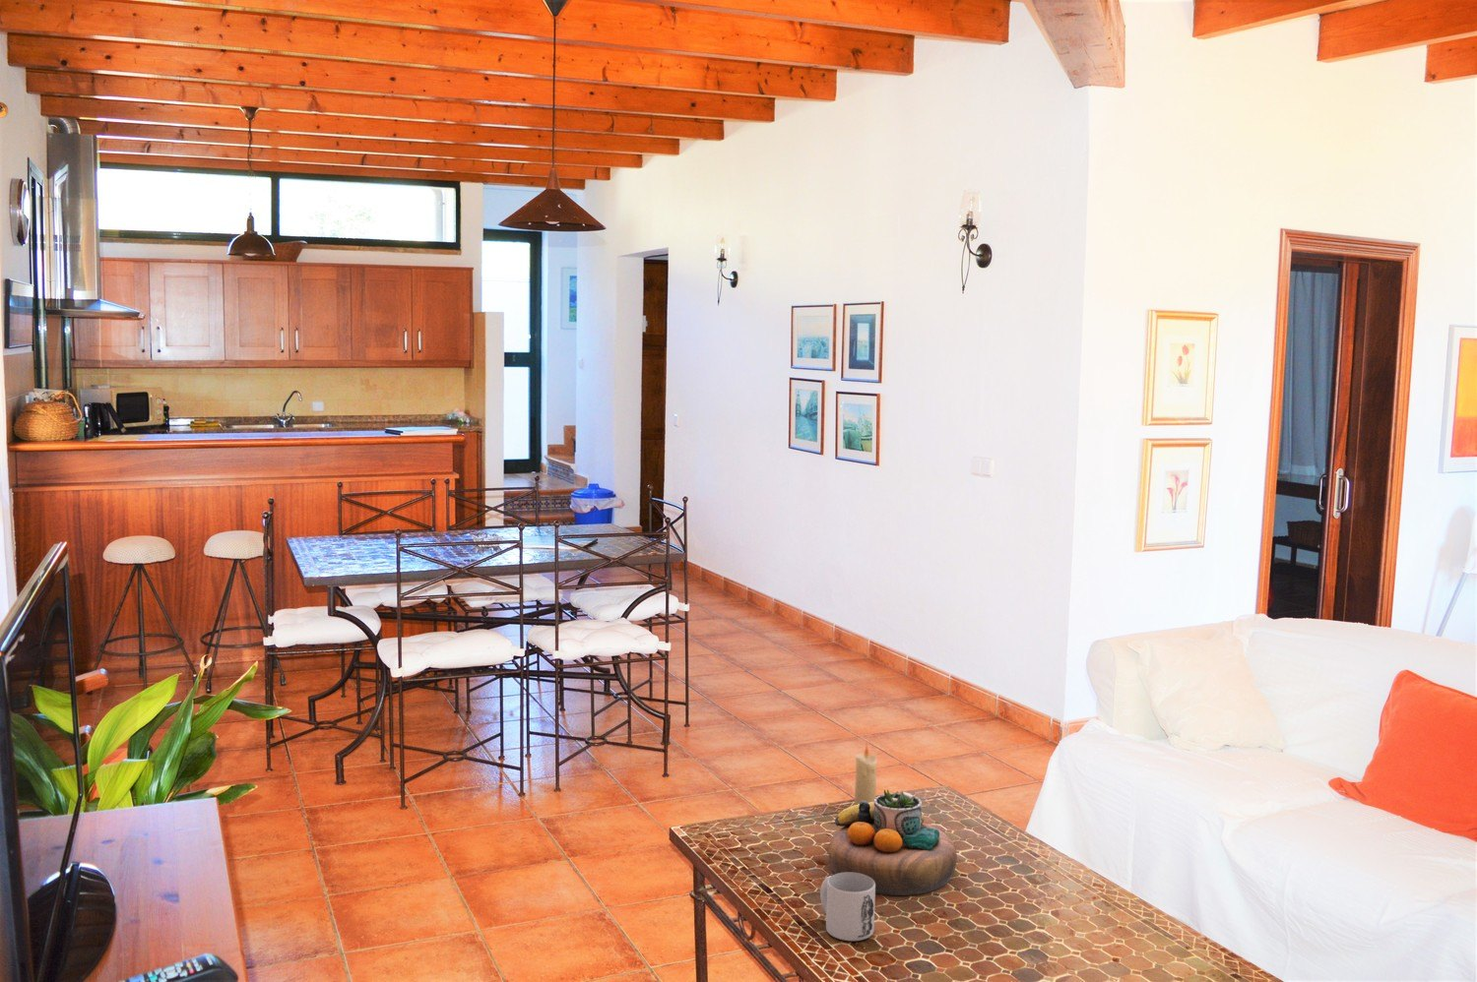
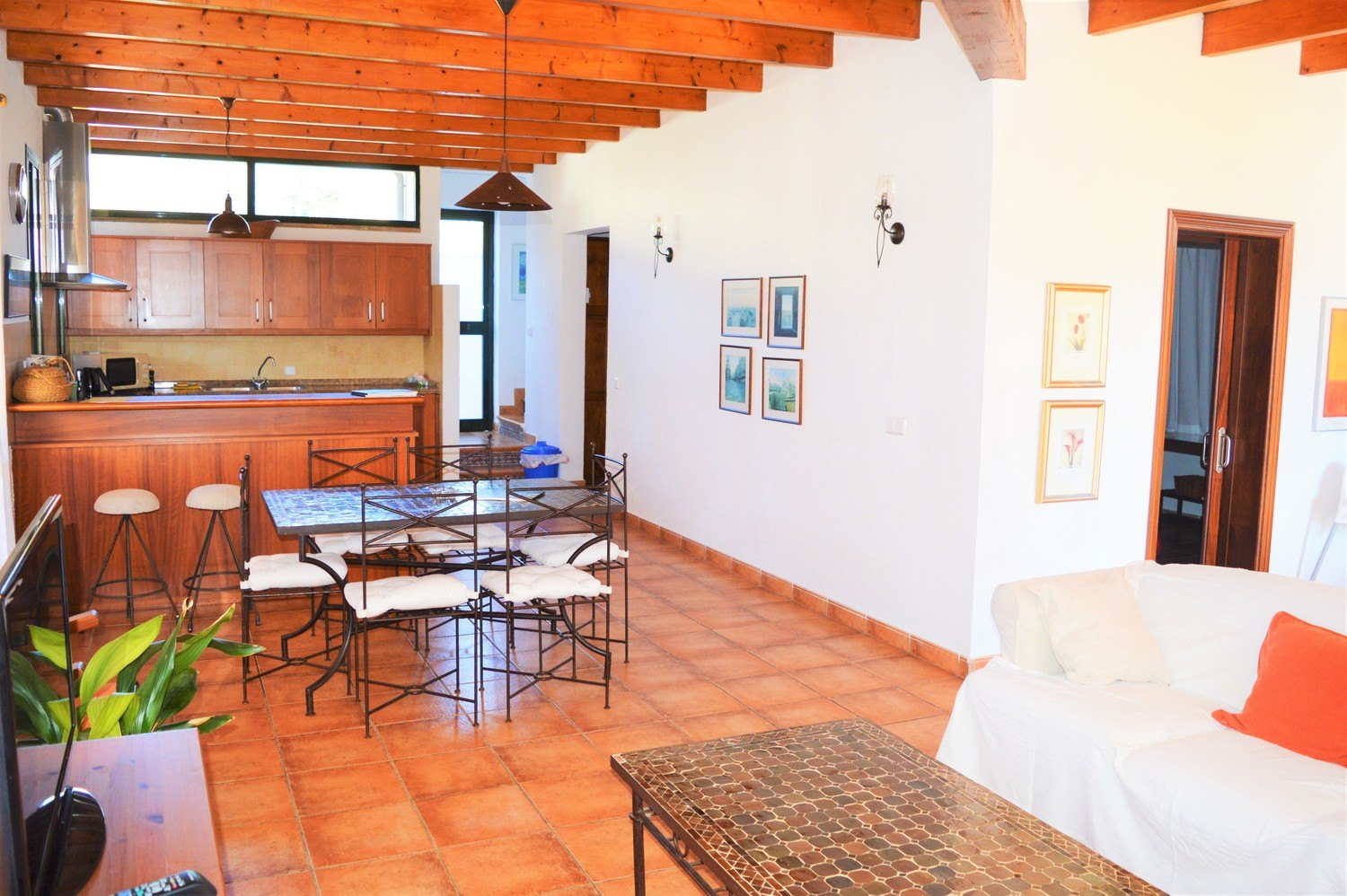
- decorative bowl [828,789,958,897]
- candle [854,744,878,804]
- mug [819,871,876,941]
